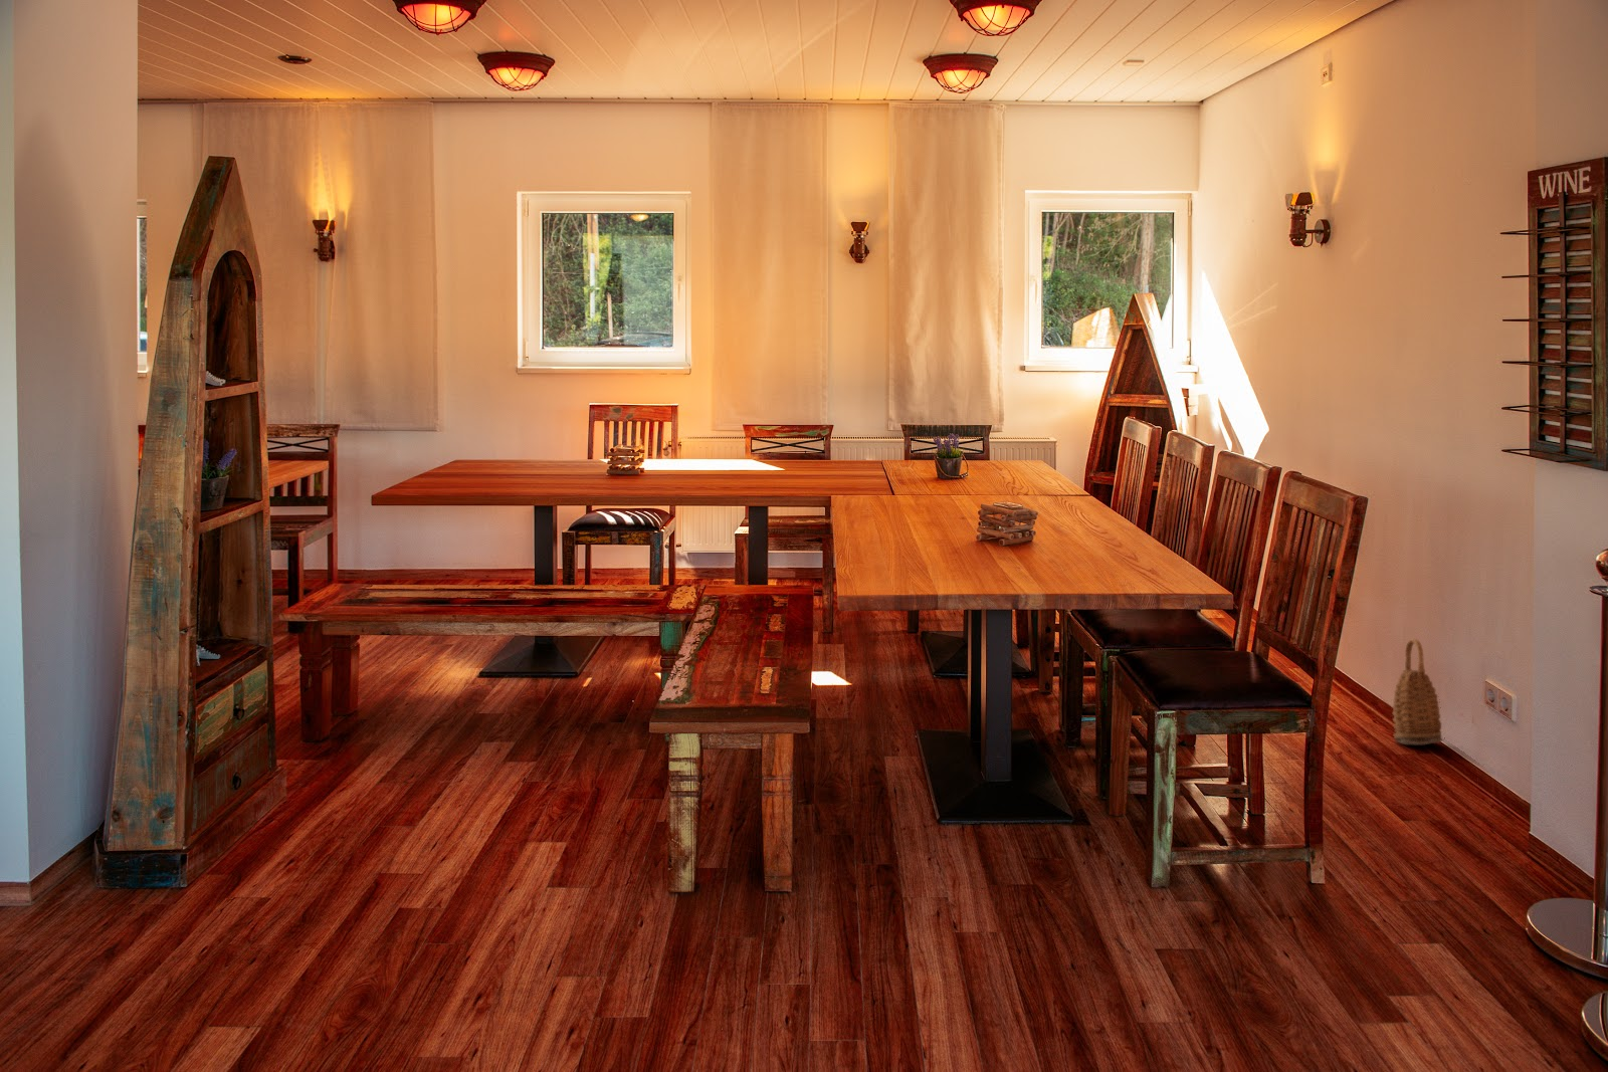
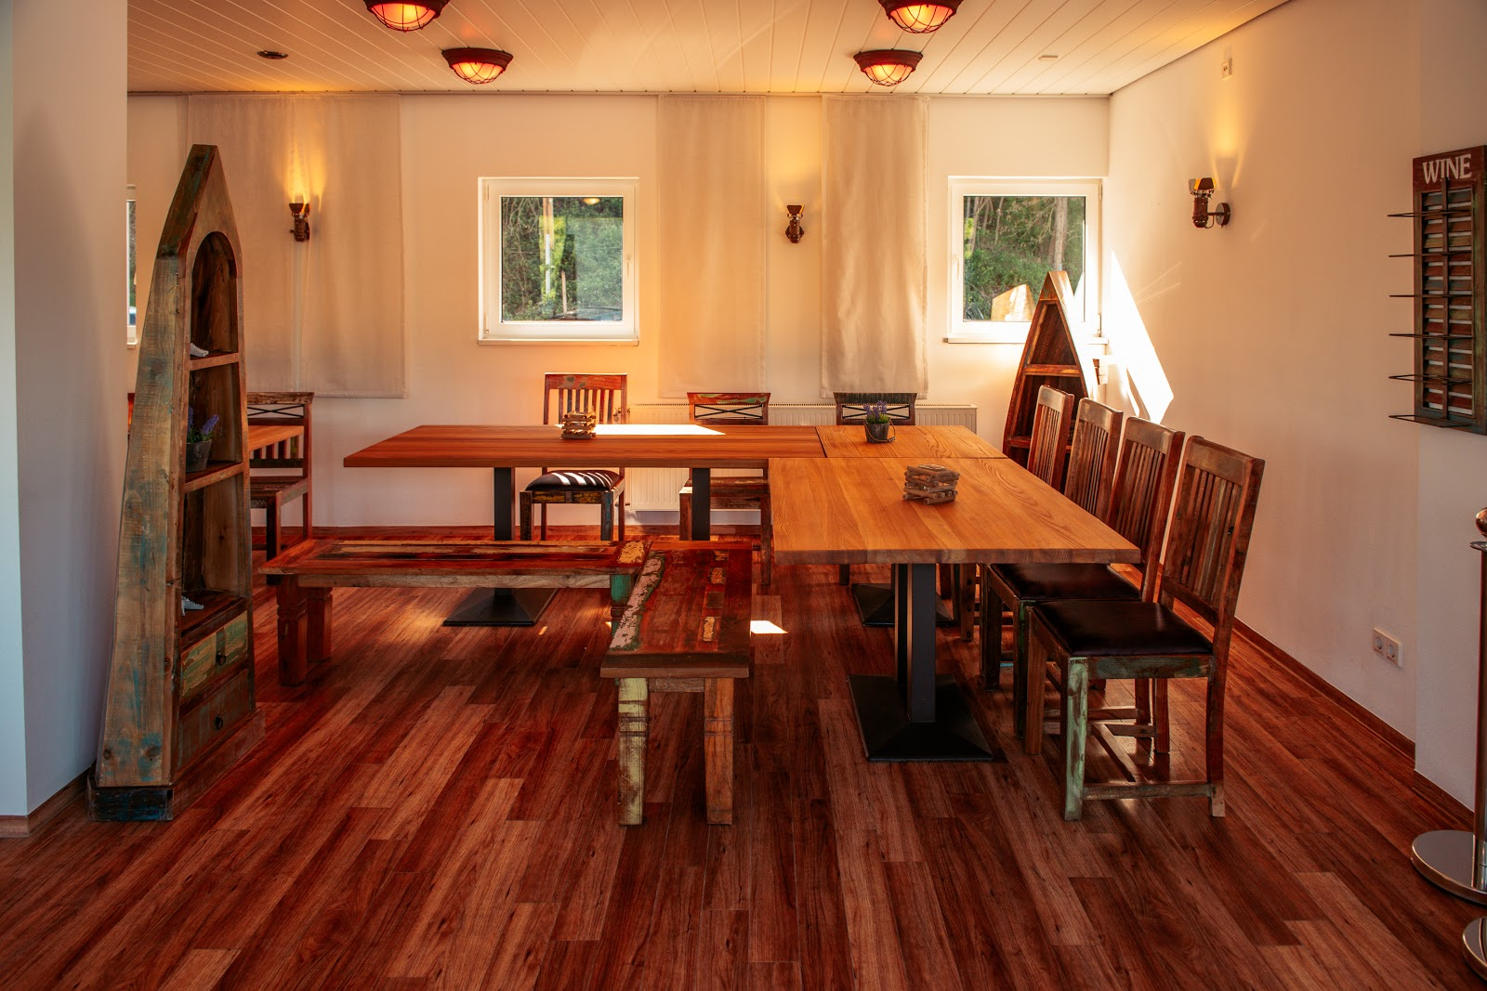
- basket [1391,638,1444,747]
